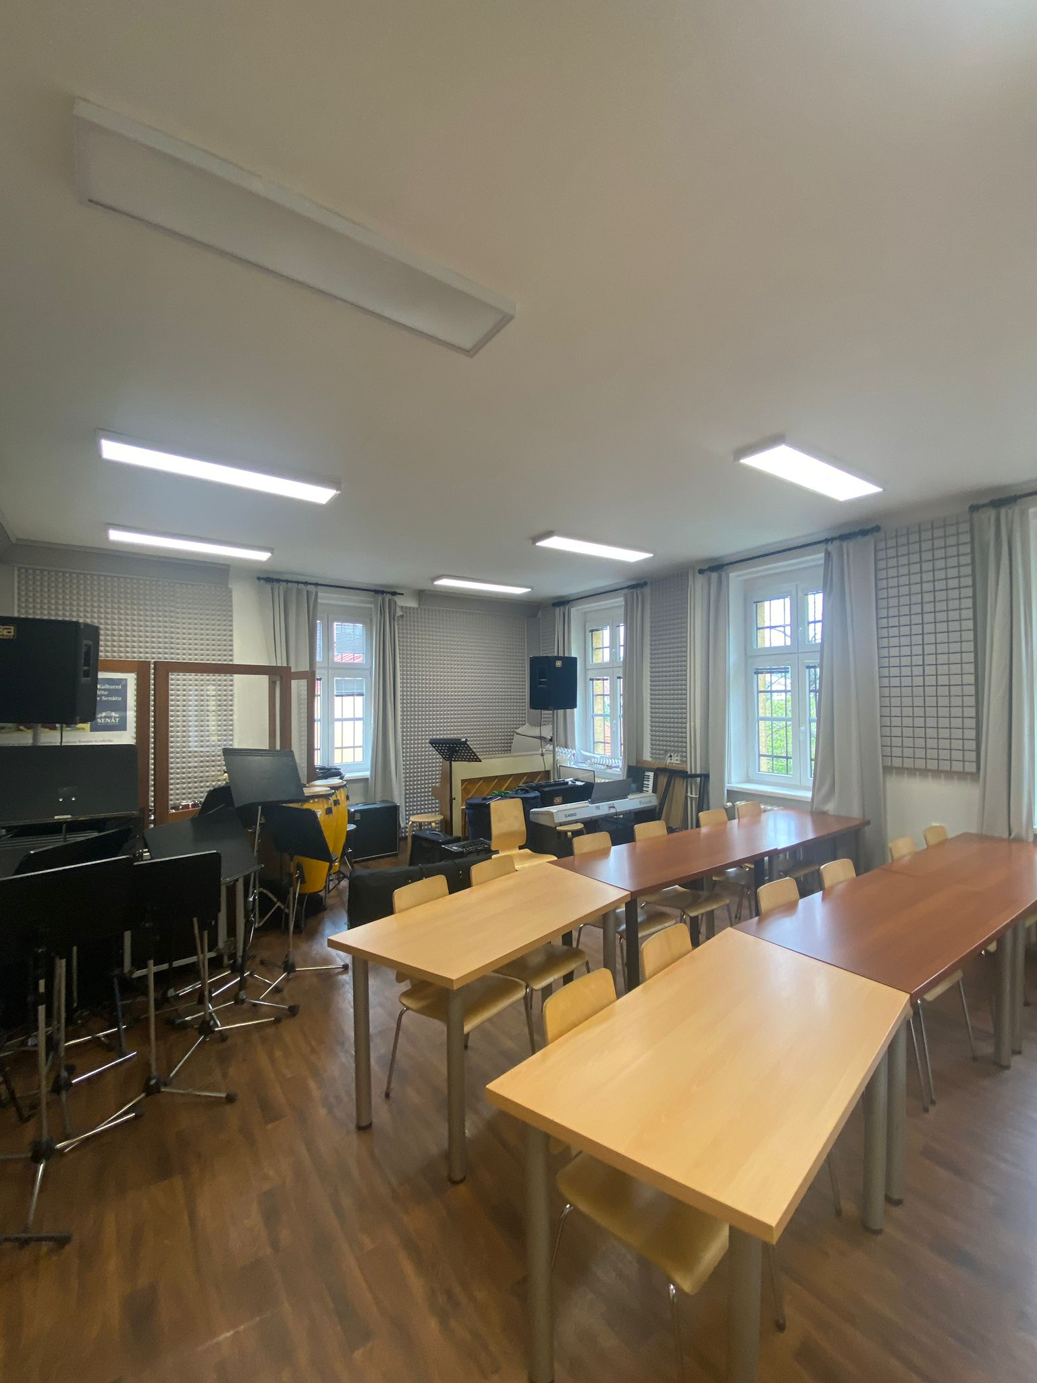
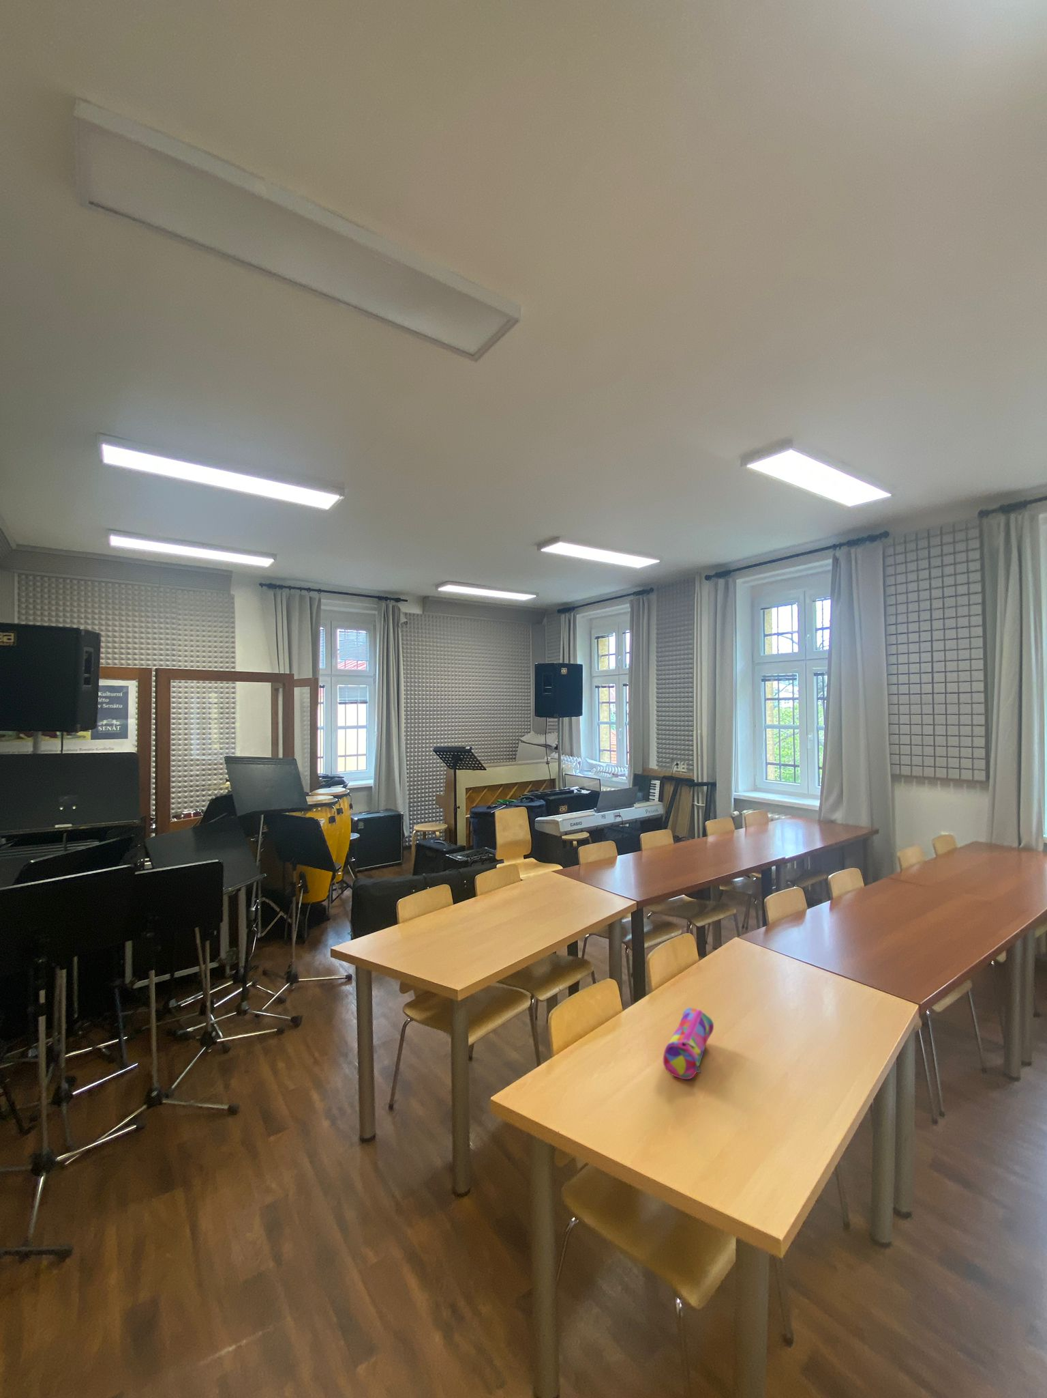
+ pencil case [662,1007,715,1080]
